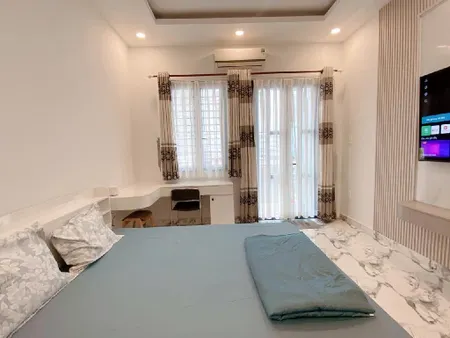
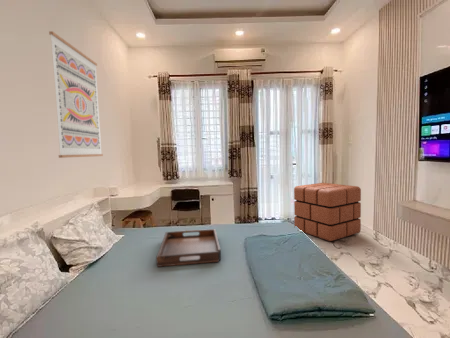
+ wall art [48,30,104,159]
+ pouf [293,182,362,242]
+ serving tray [155,228,222,268]
